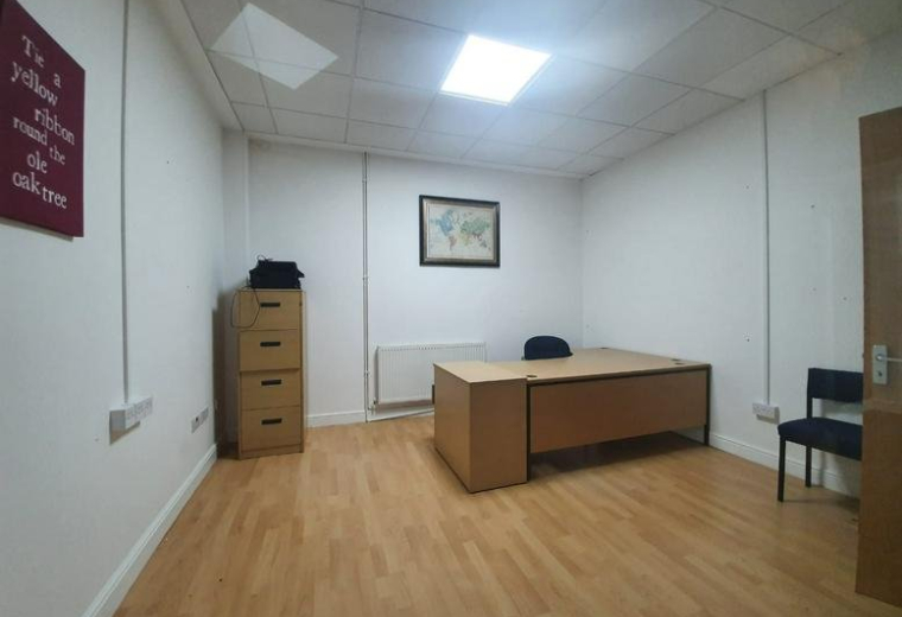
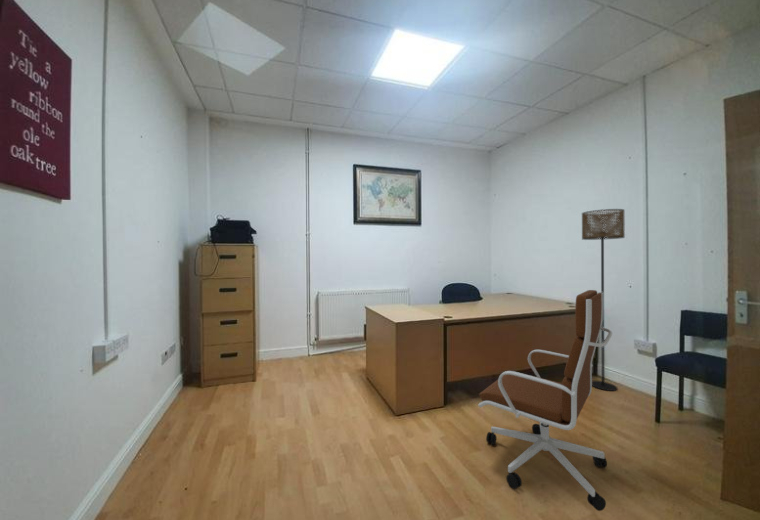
+ floor lamp [581,208,626,392]
+ office chair [477,289,613,512]
